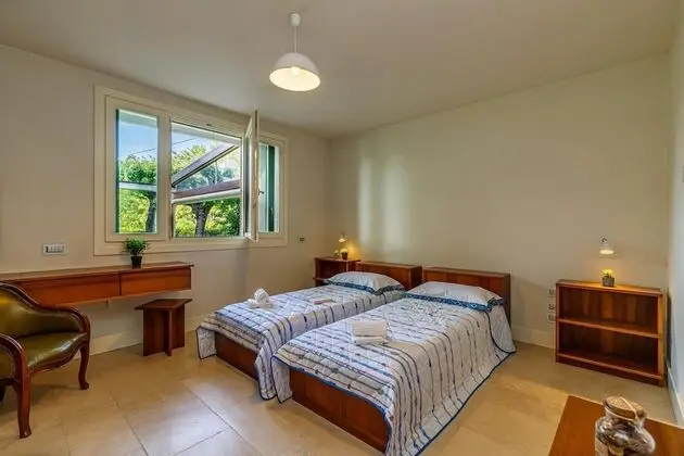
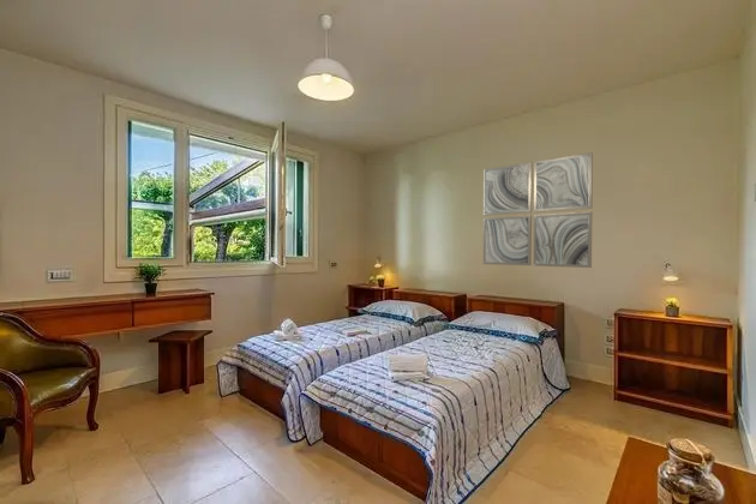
+ wall art [482,151,594,269]
